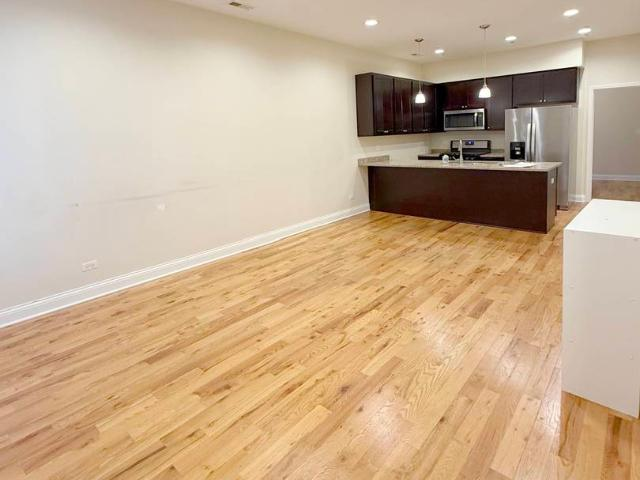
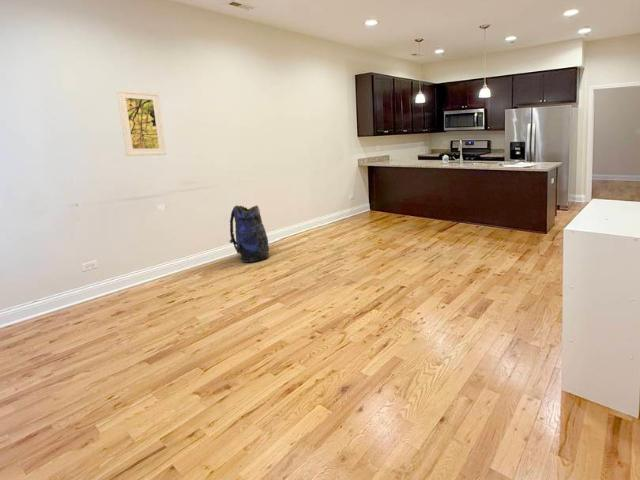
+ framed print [116,89,167,157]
+ backpack [229,204,271,263]
